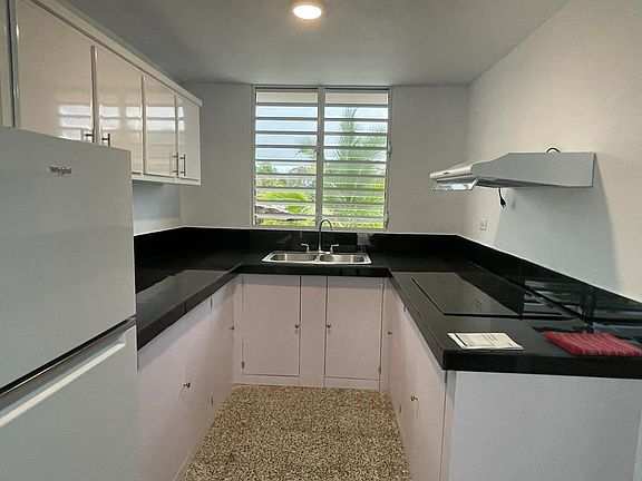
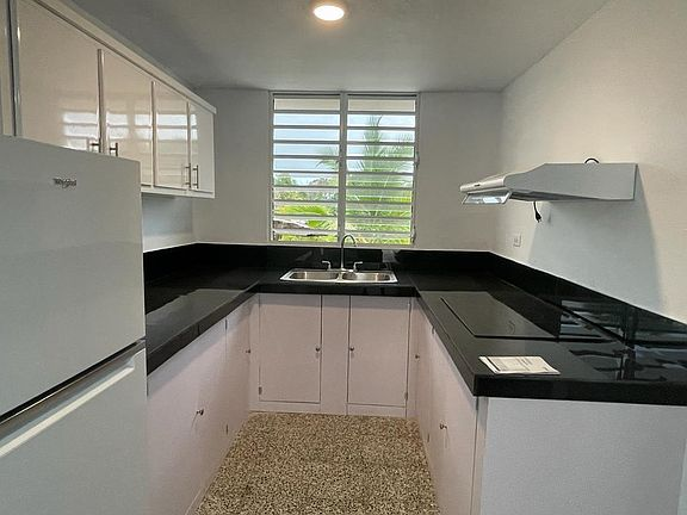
- dish towel [544,331,642,356]
